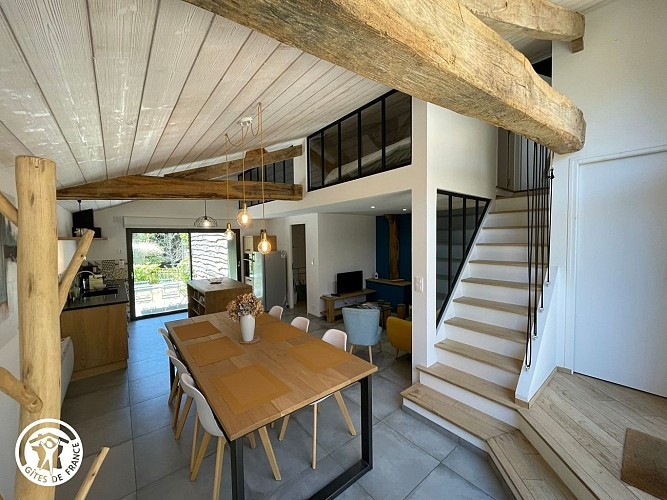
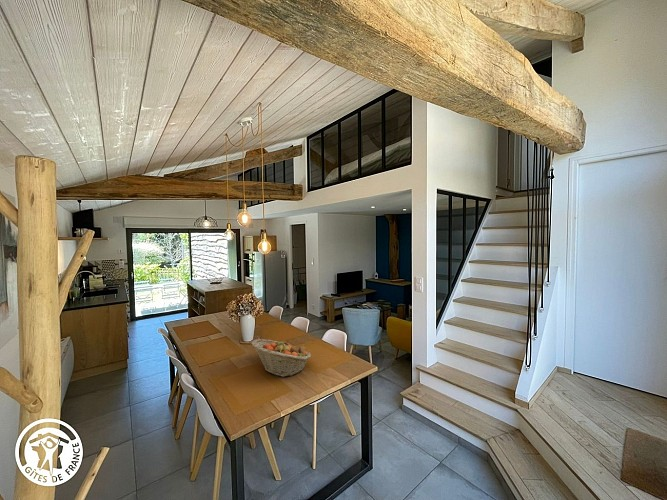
+ fruit basket [251,338,312,378]
